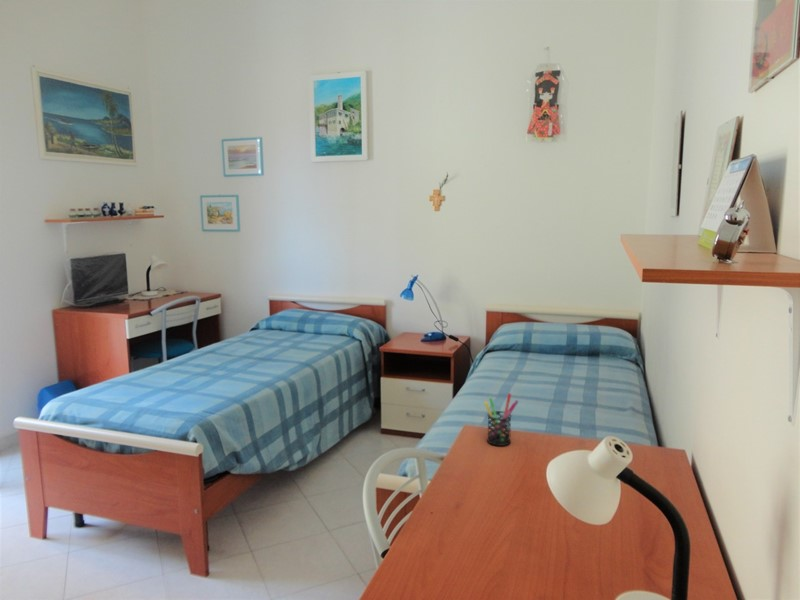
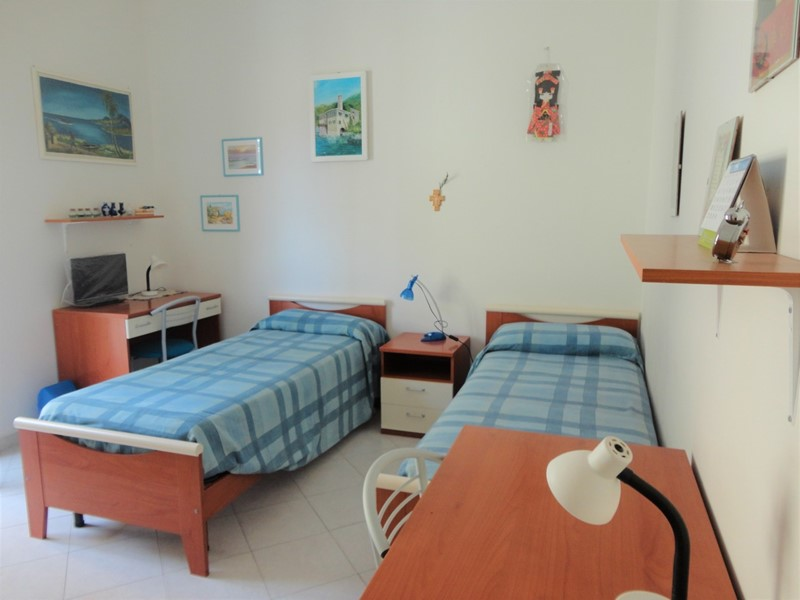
- pen holder [483,392,519,447]
